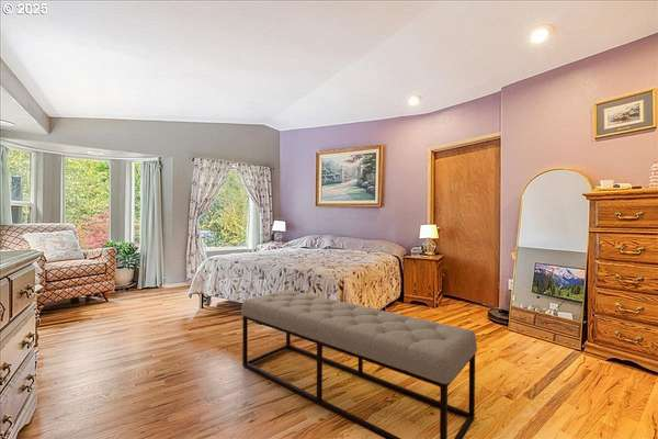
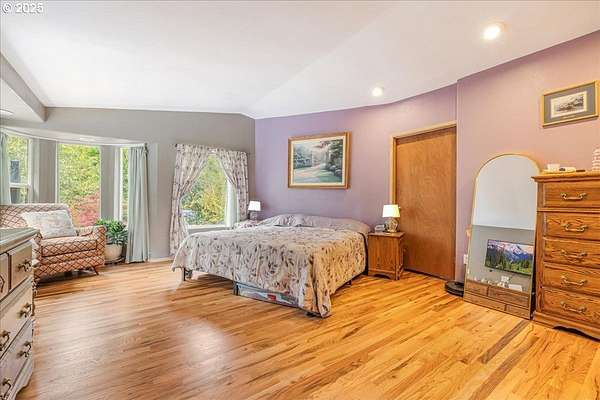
- bench [240,289,478,439]
